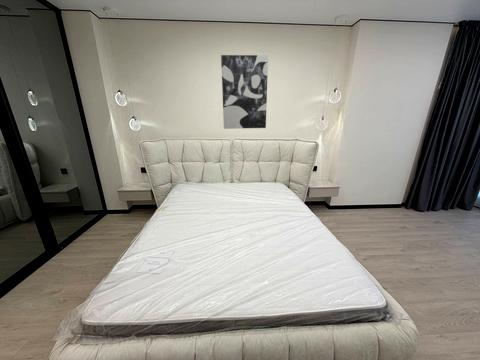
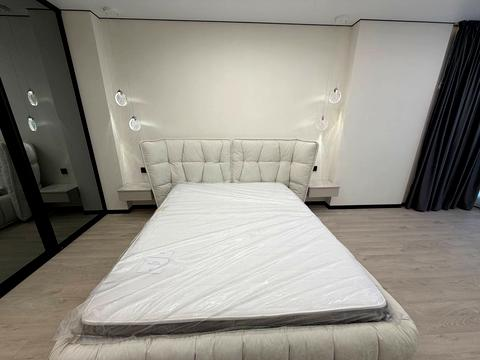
- wall art [220,54,269,130]
